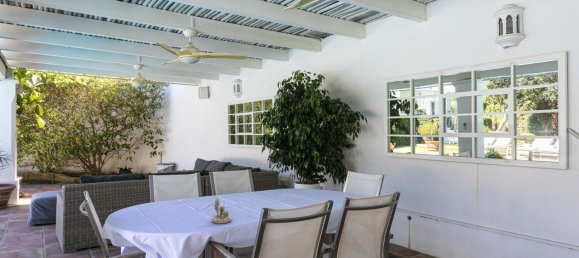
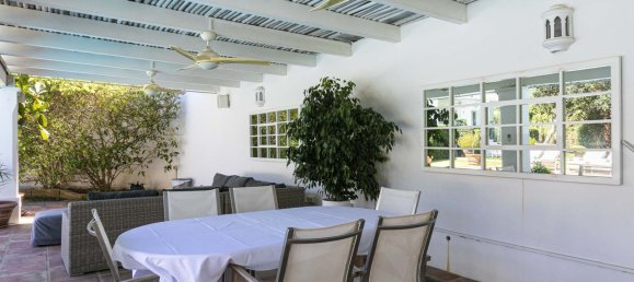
- succulent planter [210,197,232,224]
